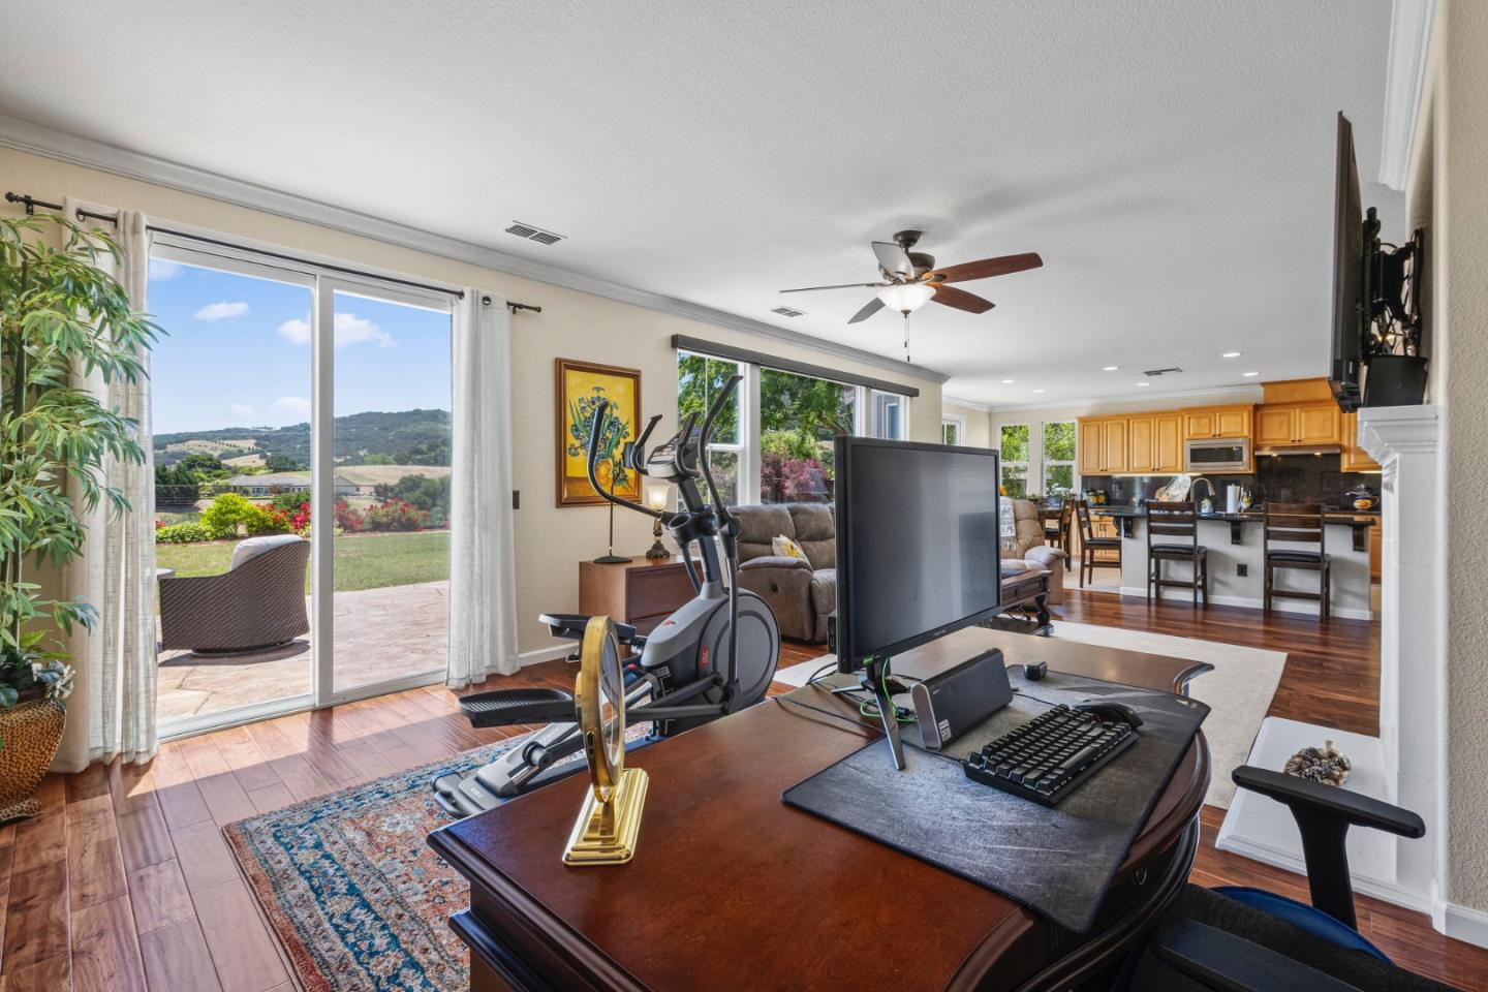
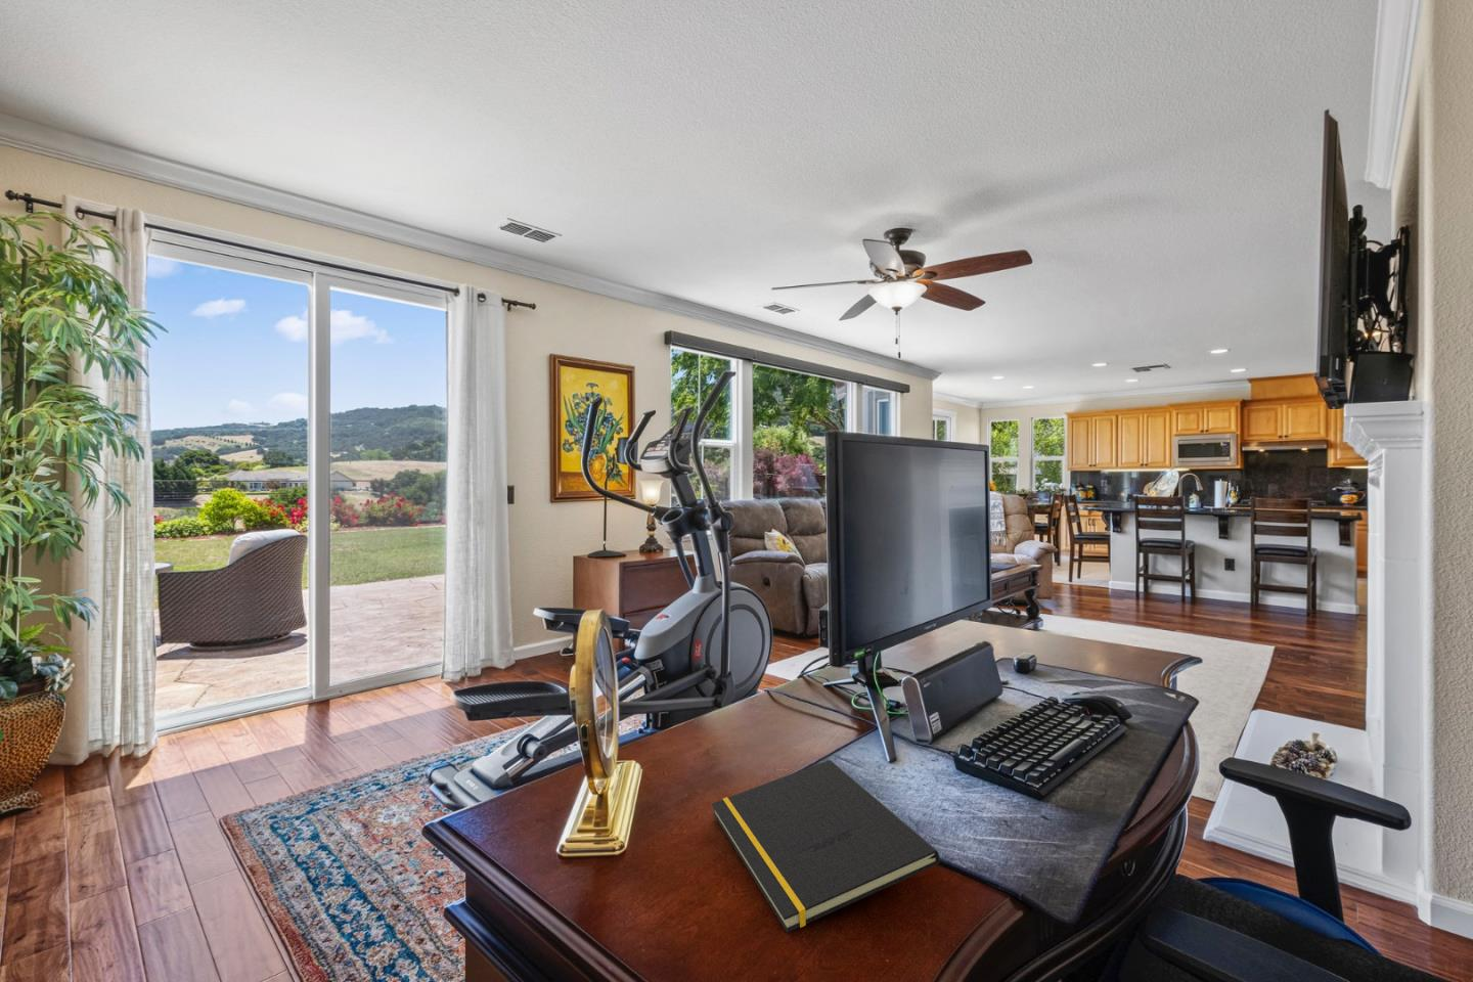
+ notepad [711,760,941,933]
